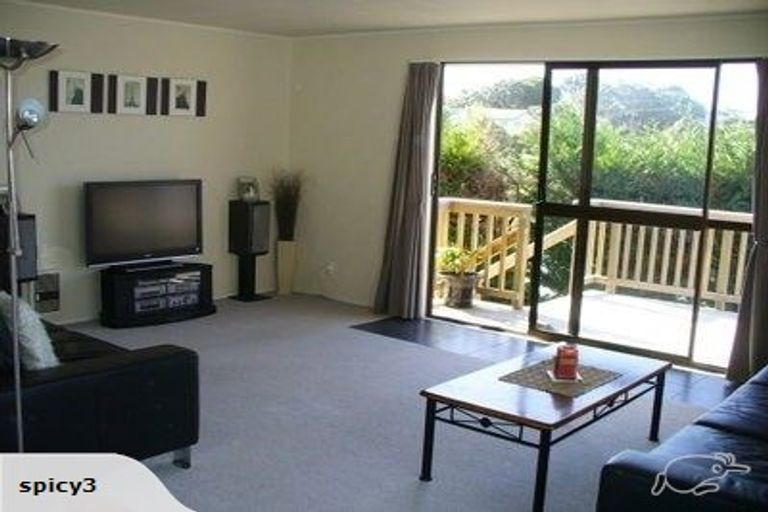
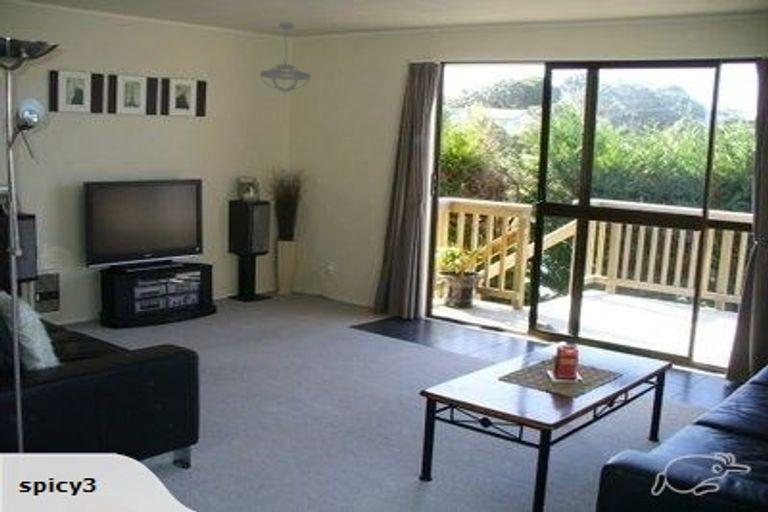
+ ceiling light fixture [259,22,311,94]
